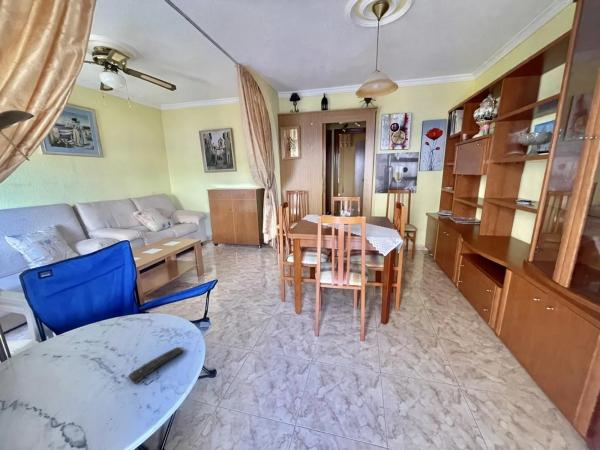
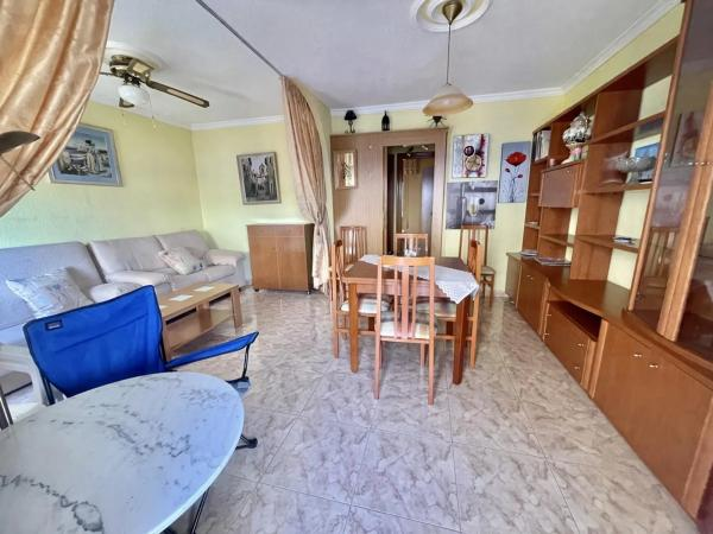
- remote control [127,346,185,385]
